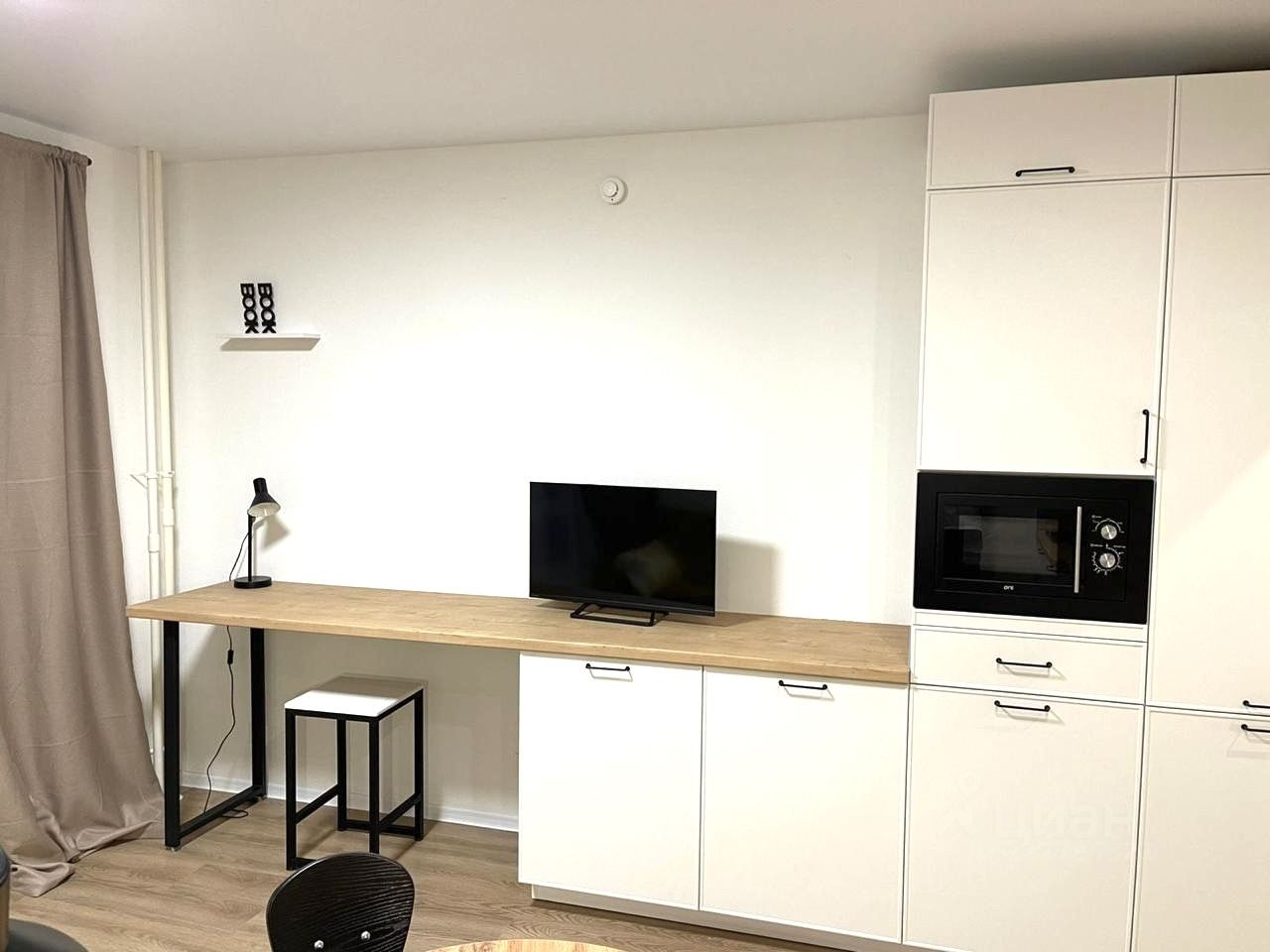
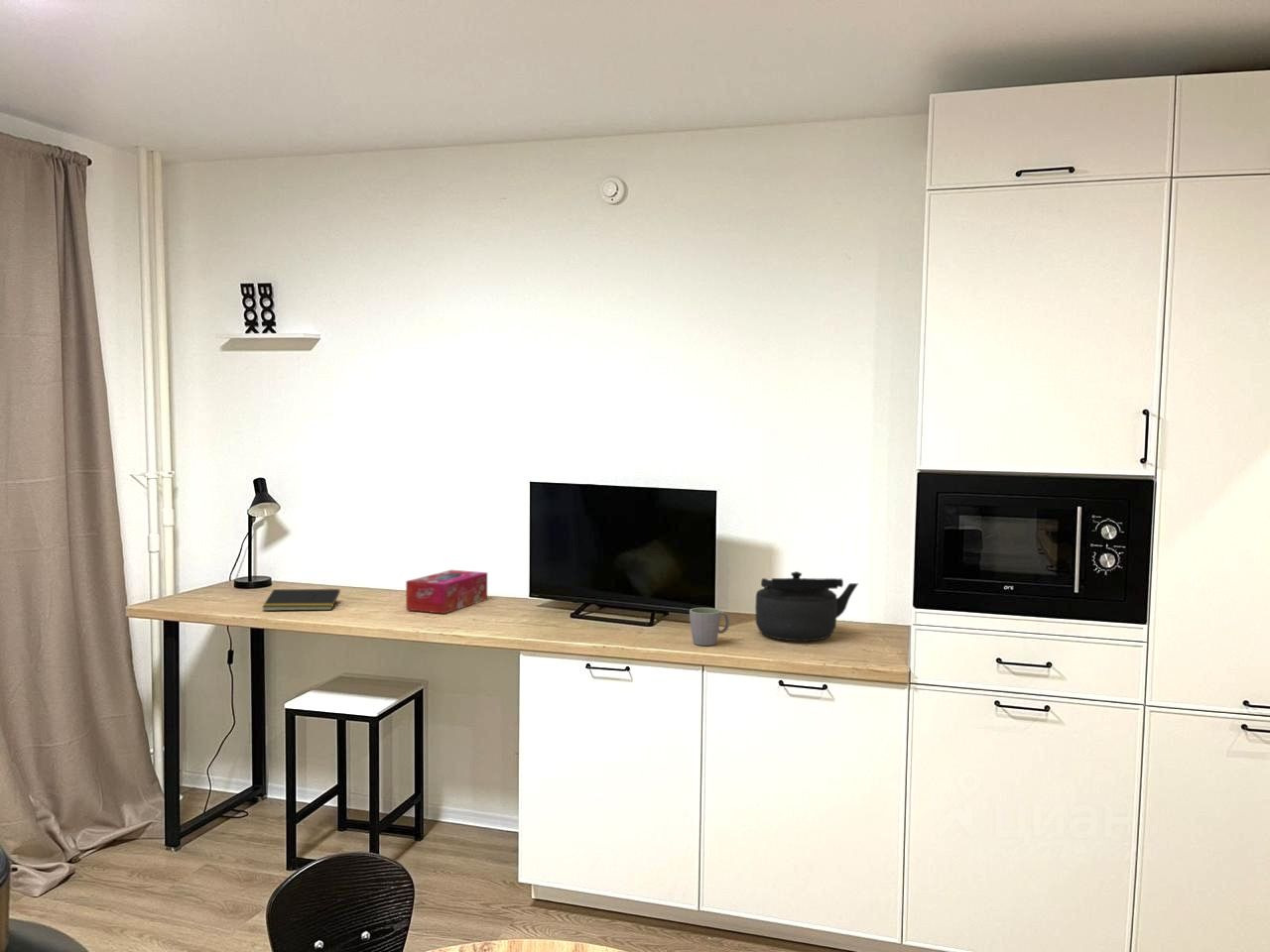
+ tissue box [405,569,488,615]
+ mug [689,607,730,647]
+ kettle [754,570,859,642]
+ notepad [262,588,341,612]
